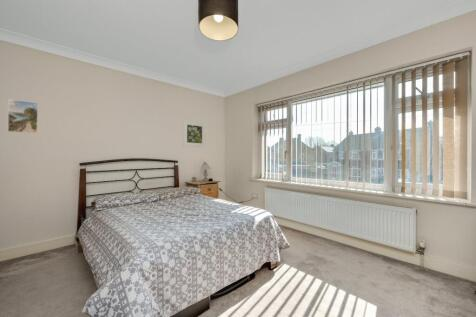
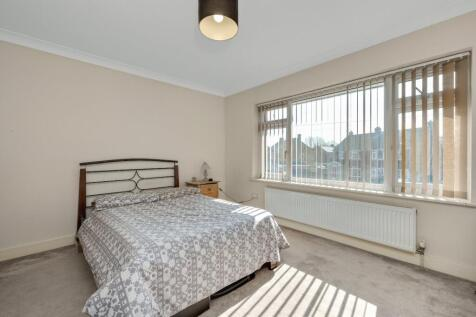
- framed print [182,119,207,148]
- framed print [7,98,39,135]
